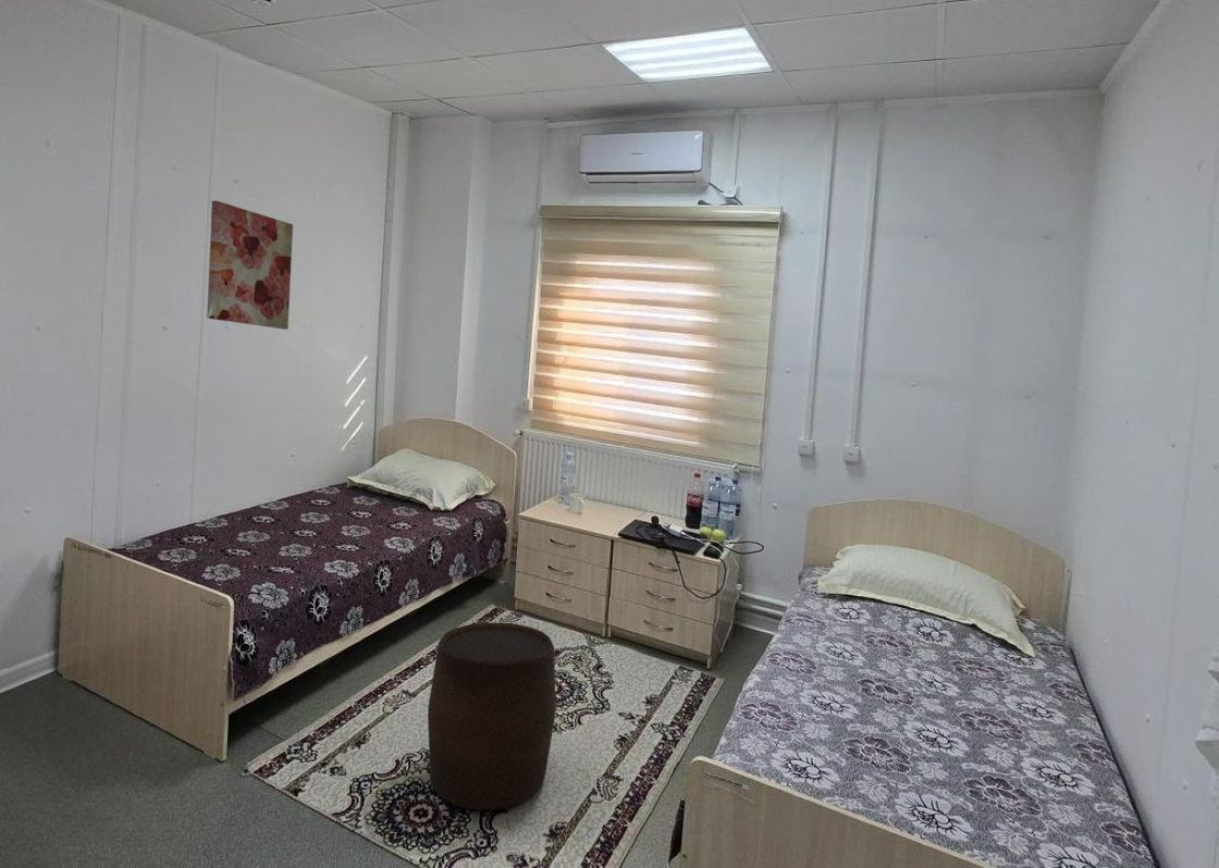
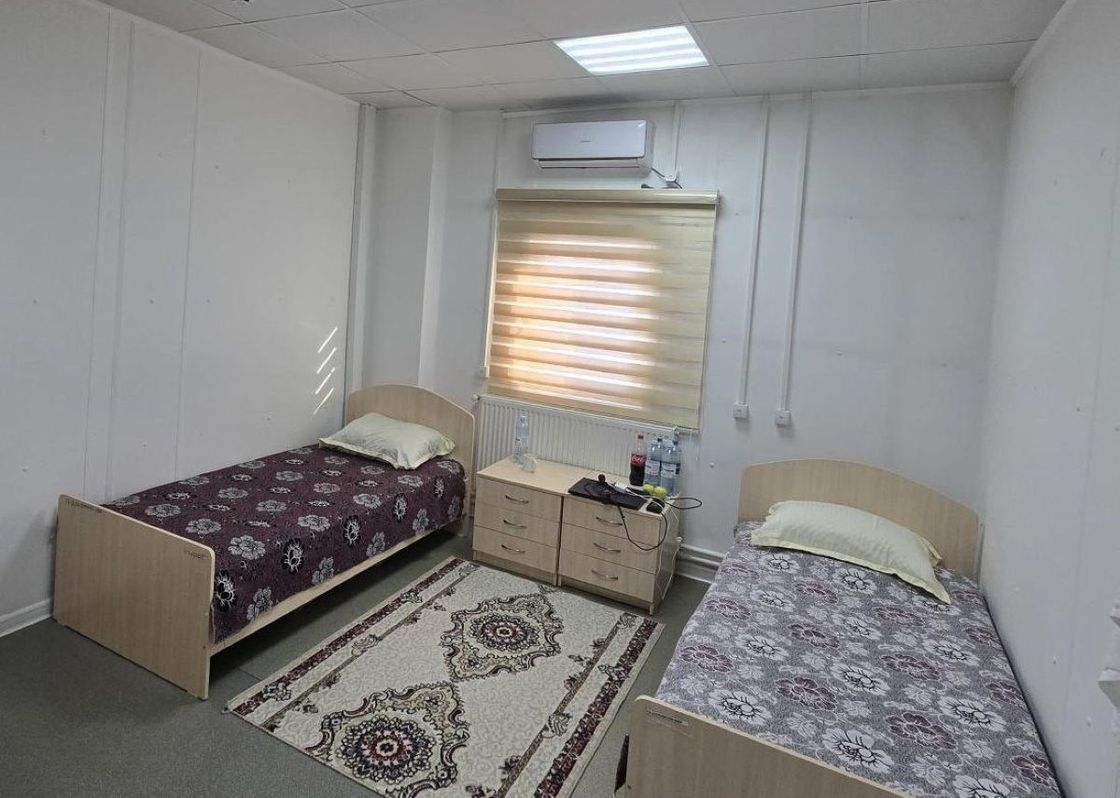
- wall art [206,199,294,331]
- stool [427,621,557,811]
